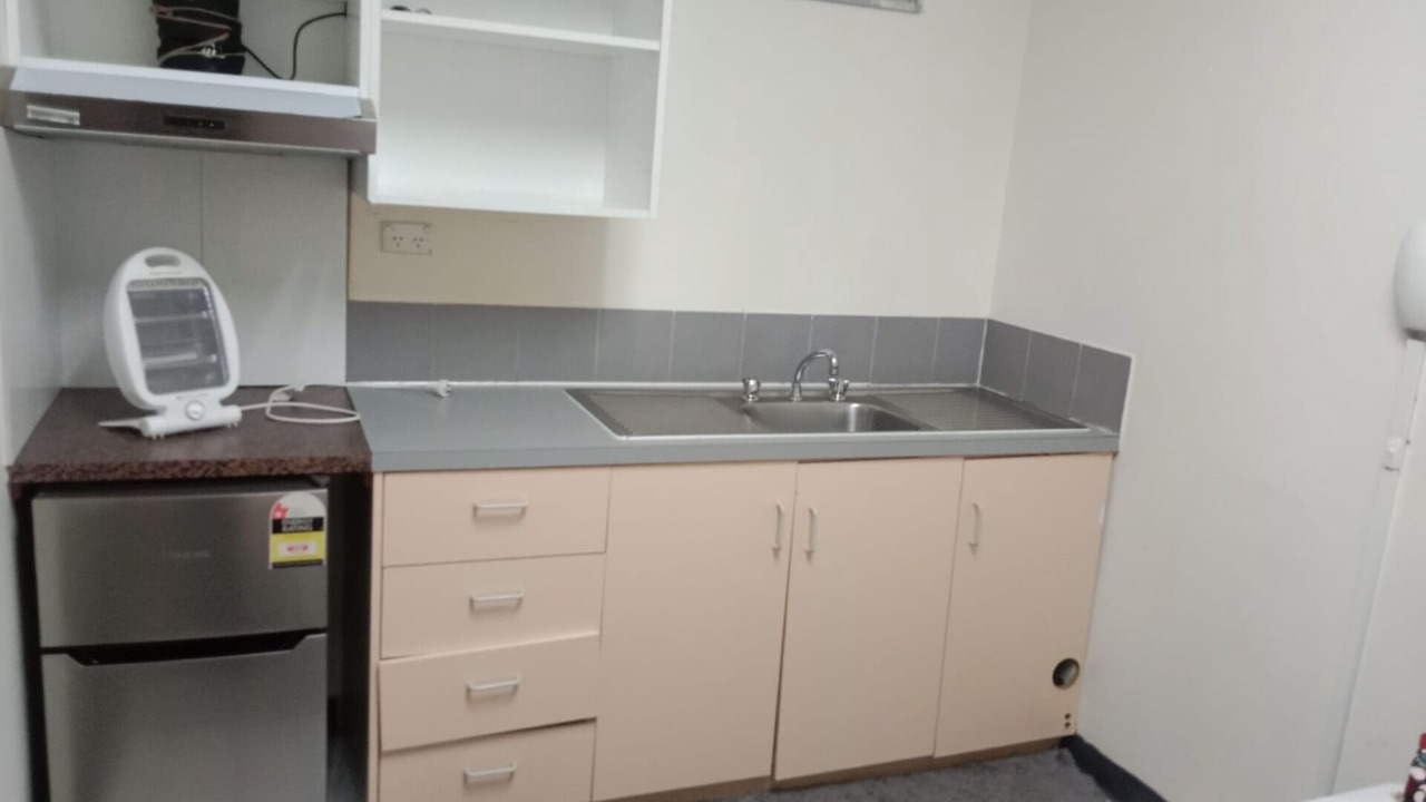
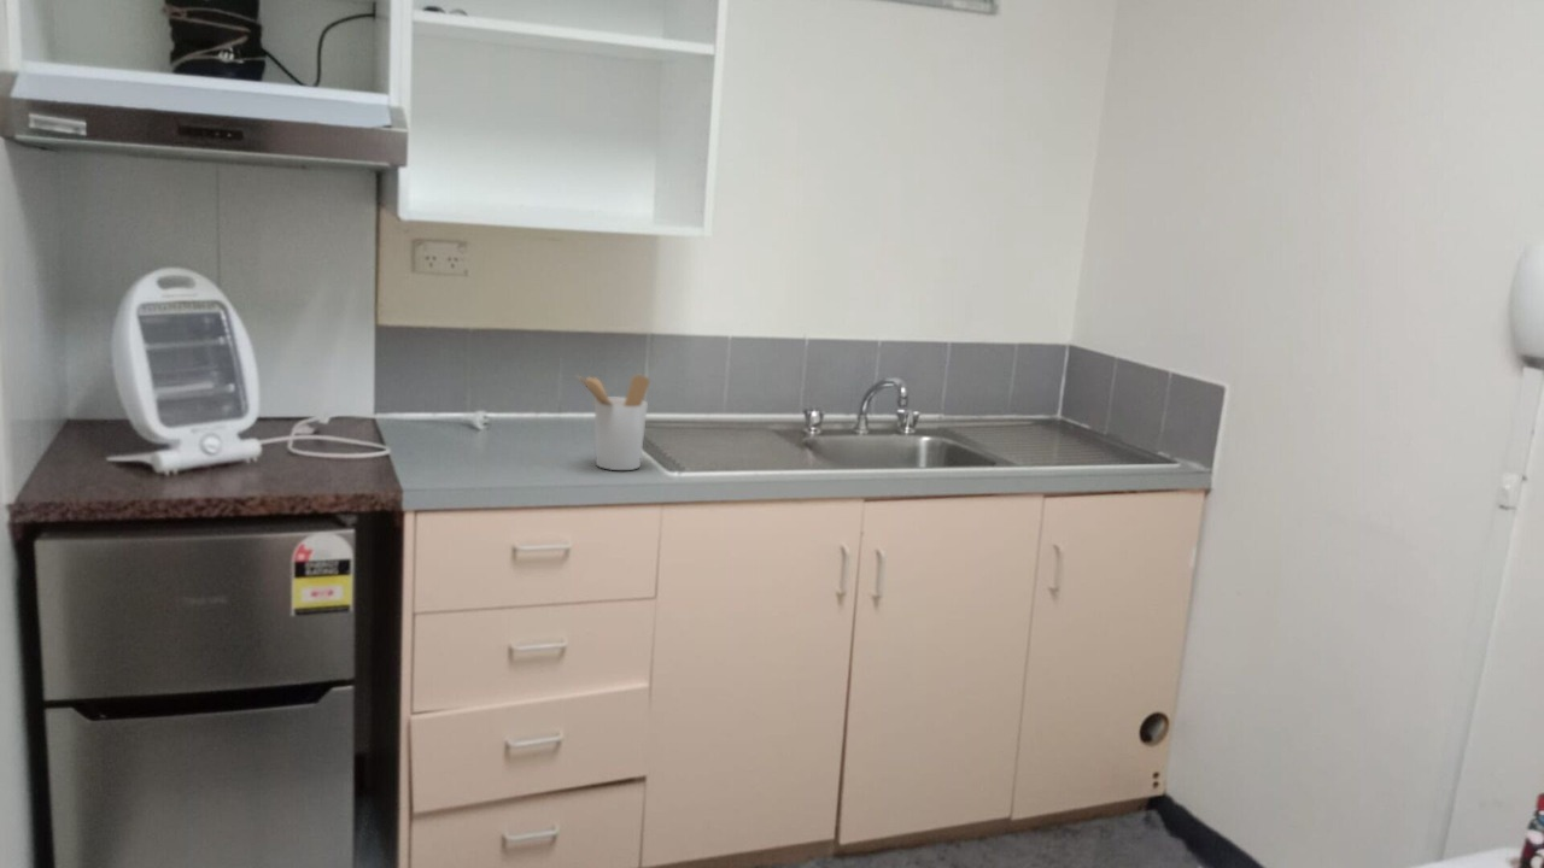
+ utensil holder [575,374,650,471]
